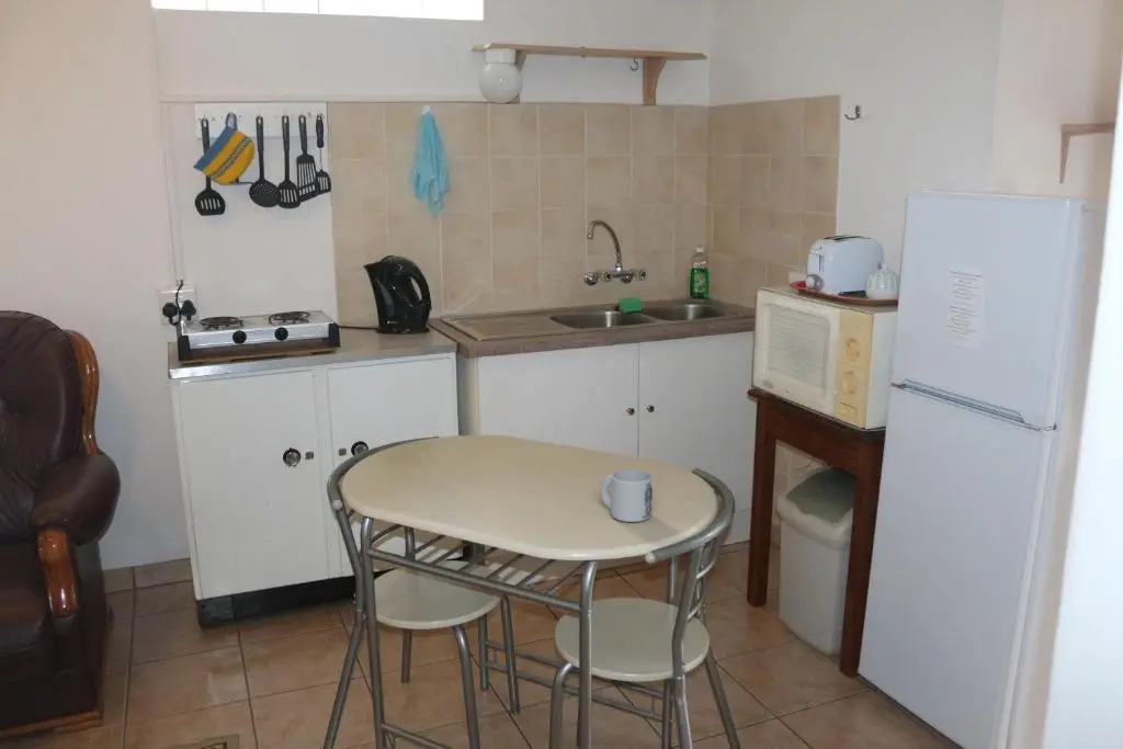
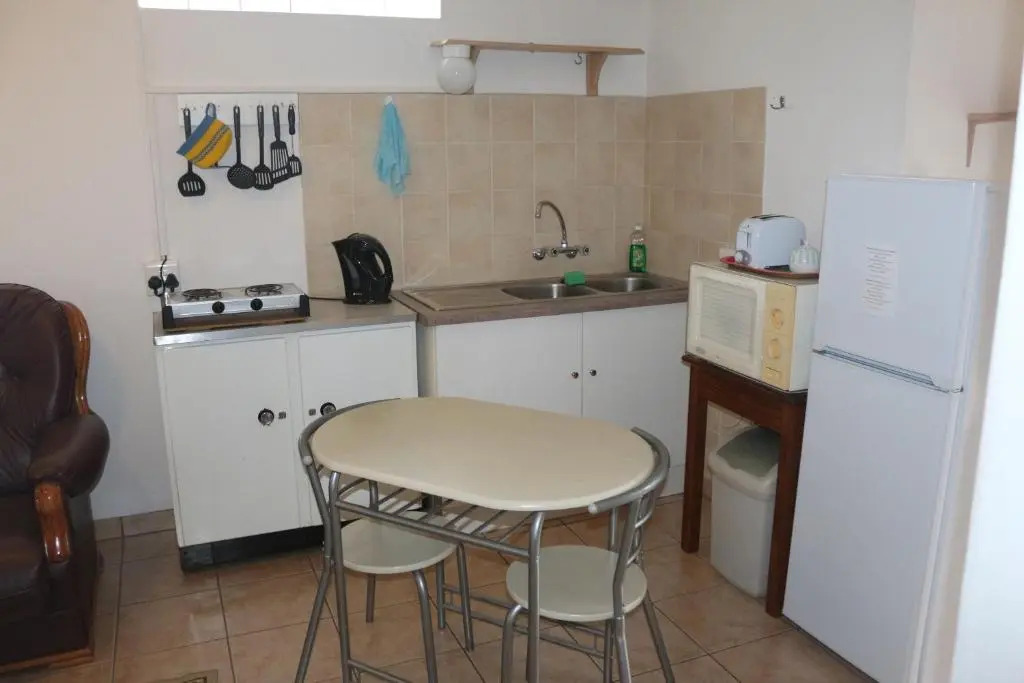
- mug [600,468,654,523]
